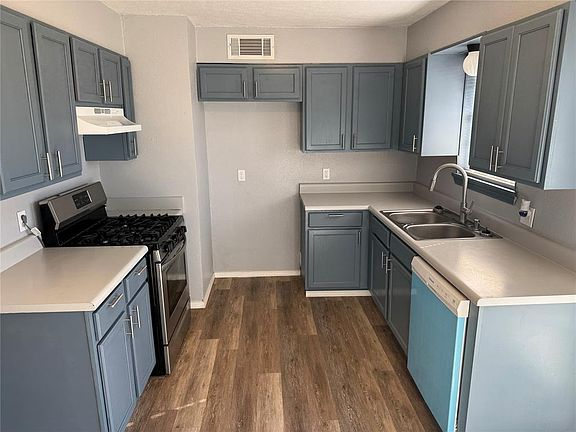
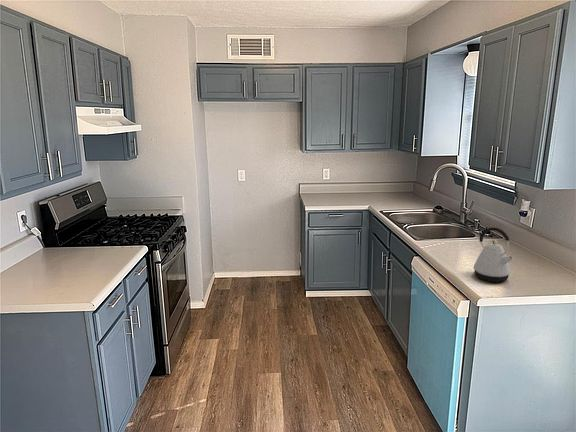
+ kettle [473,226,515,283]
